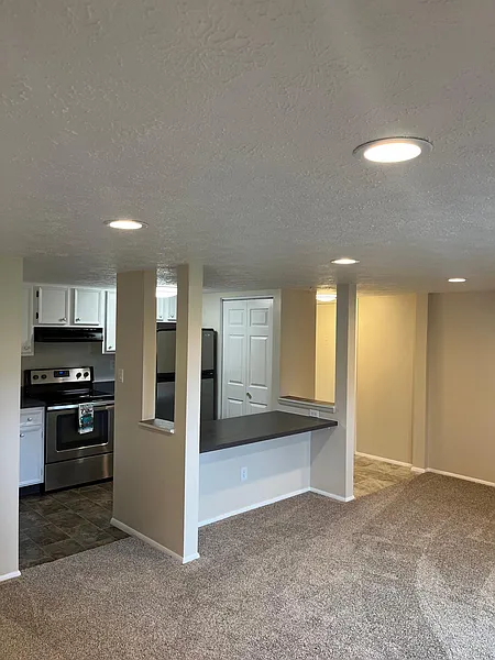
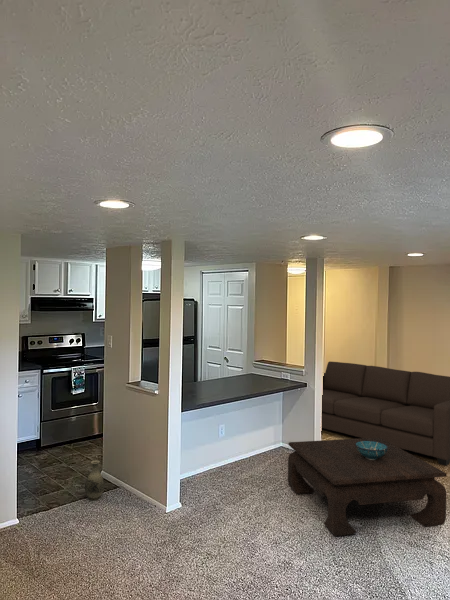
+ decorative bowl [355,441,388,460]
+ coffee table [287,437,448,537]
+ vase [84,459,106,501]
+ sofa [321,361,450,467]
